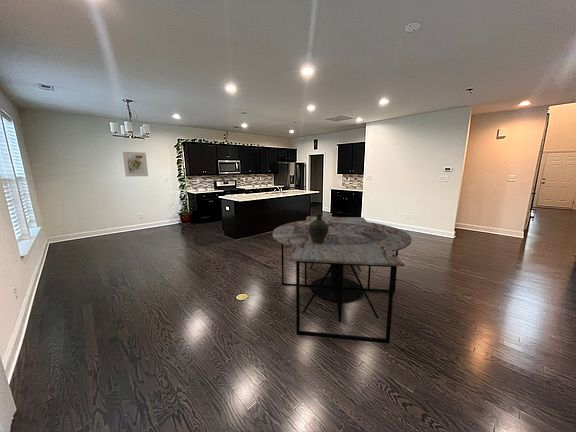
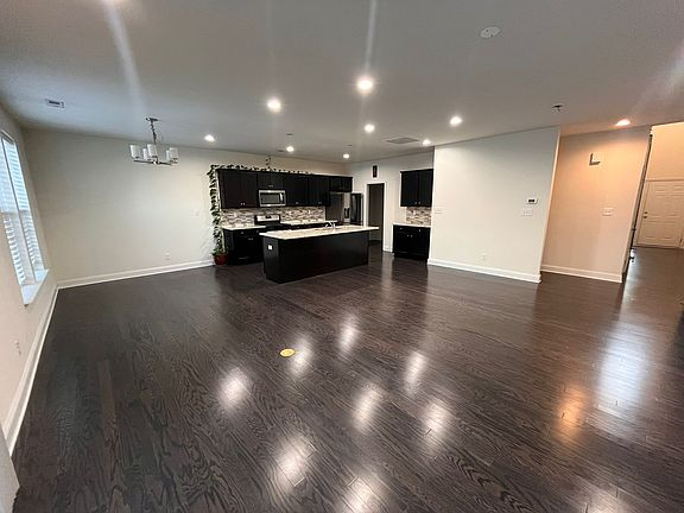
- dining table [272,215,413,345]
- ceramic jug [309,212,329,244]
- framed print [122,151,149,177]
